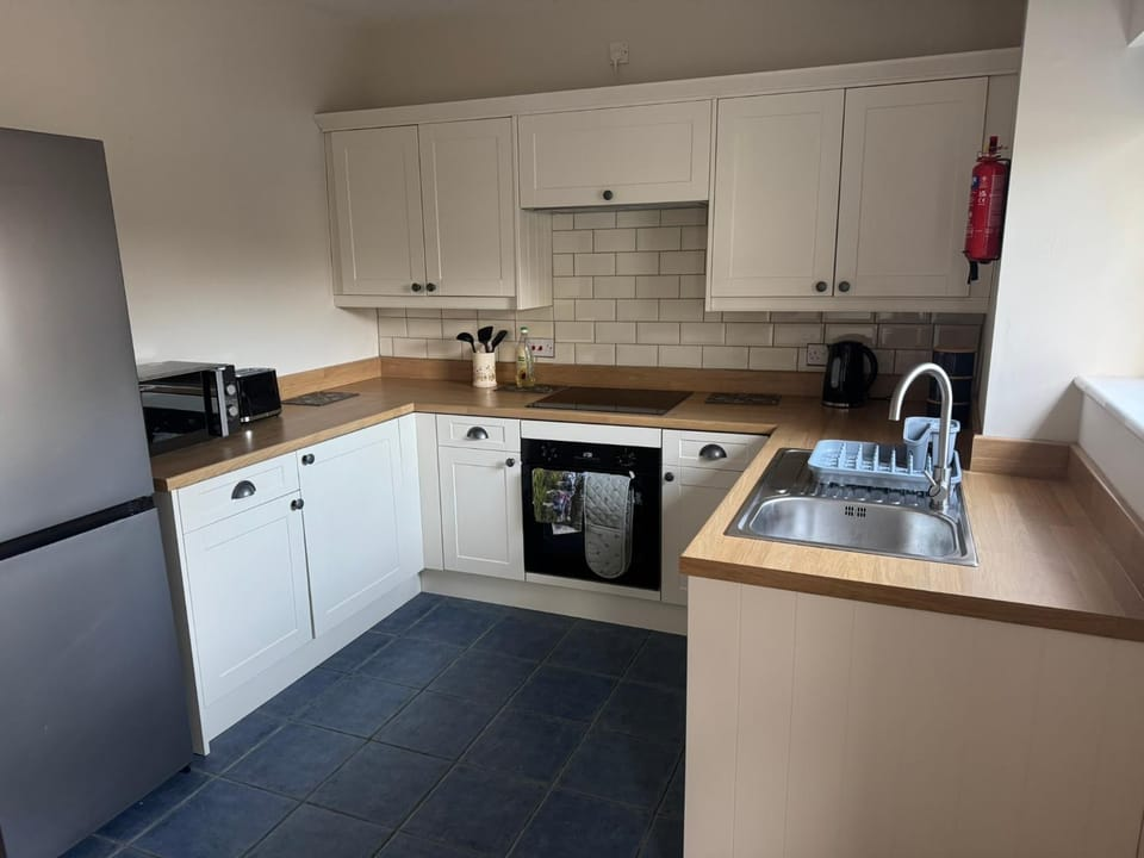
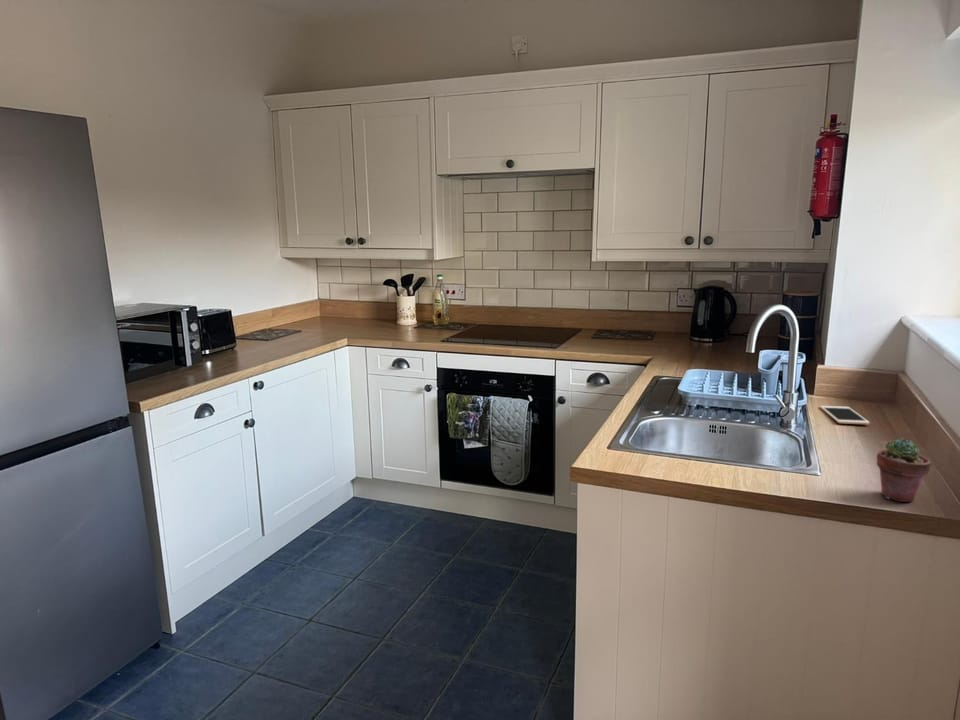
+ potted succulent [876,437,933,503]
+ cell phone [819,405,870,425]
